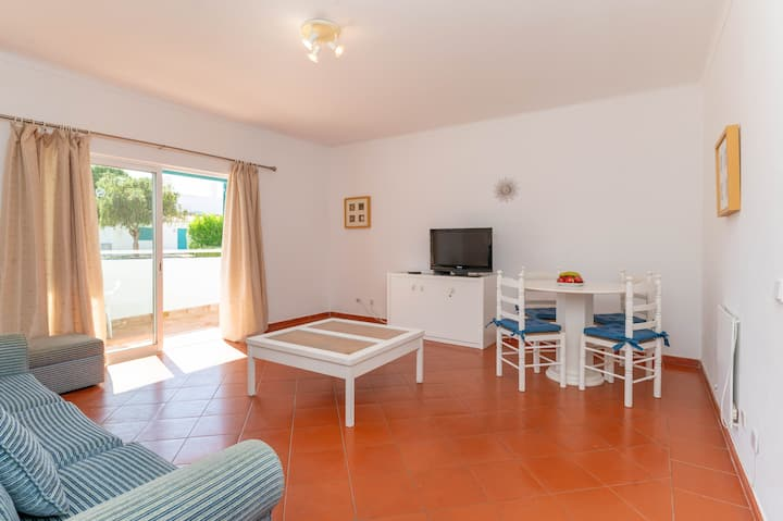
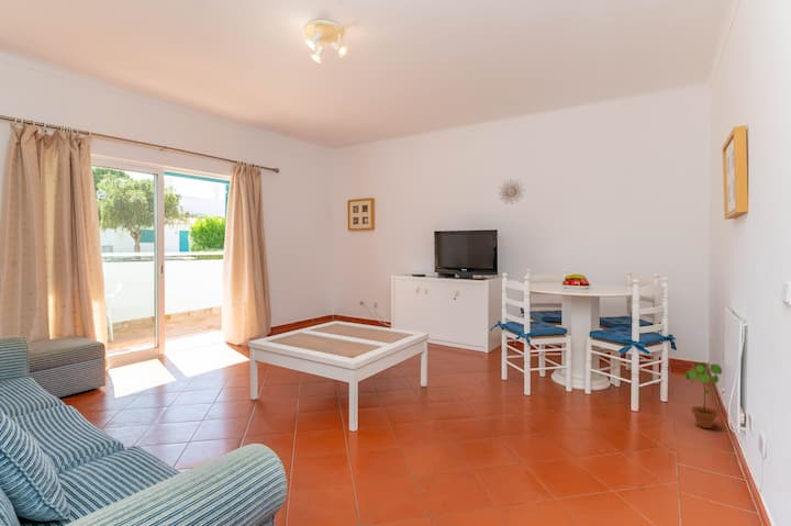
+ potted plant [684,361,723,429]
